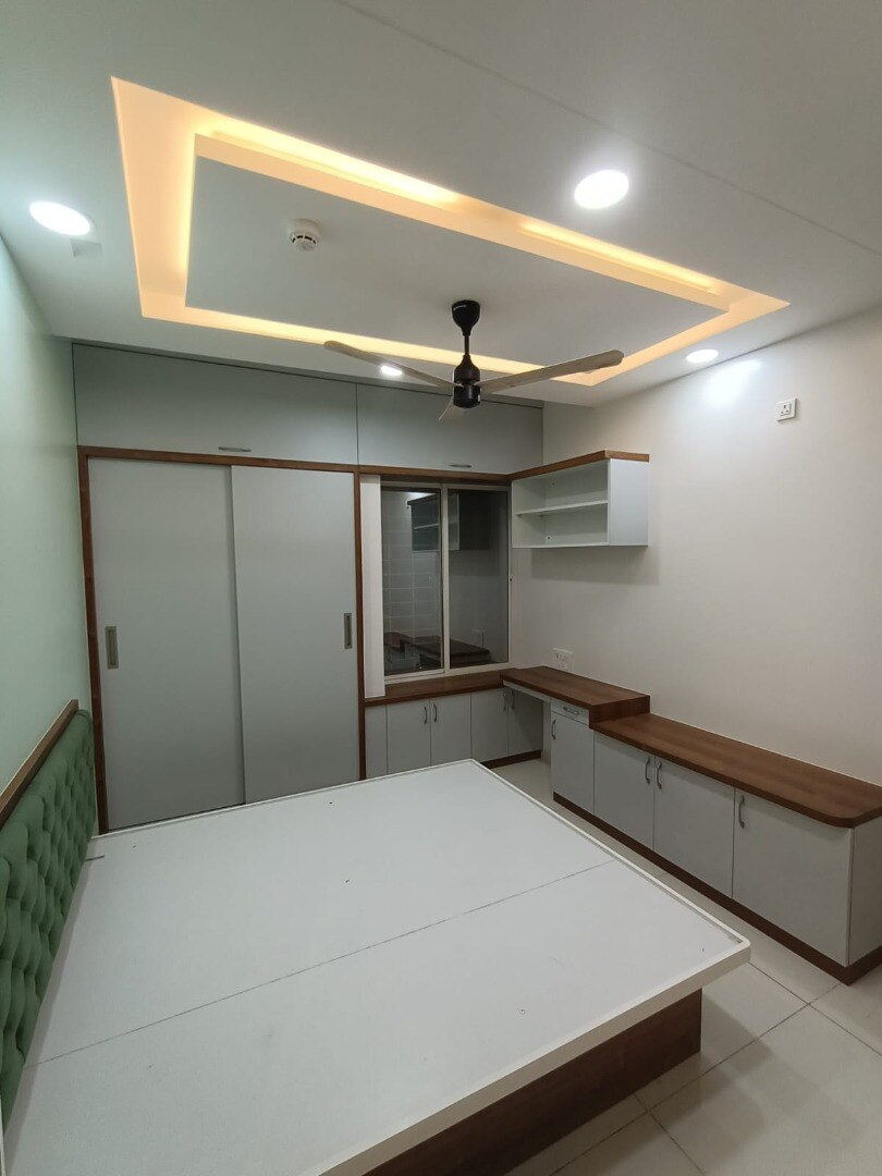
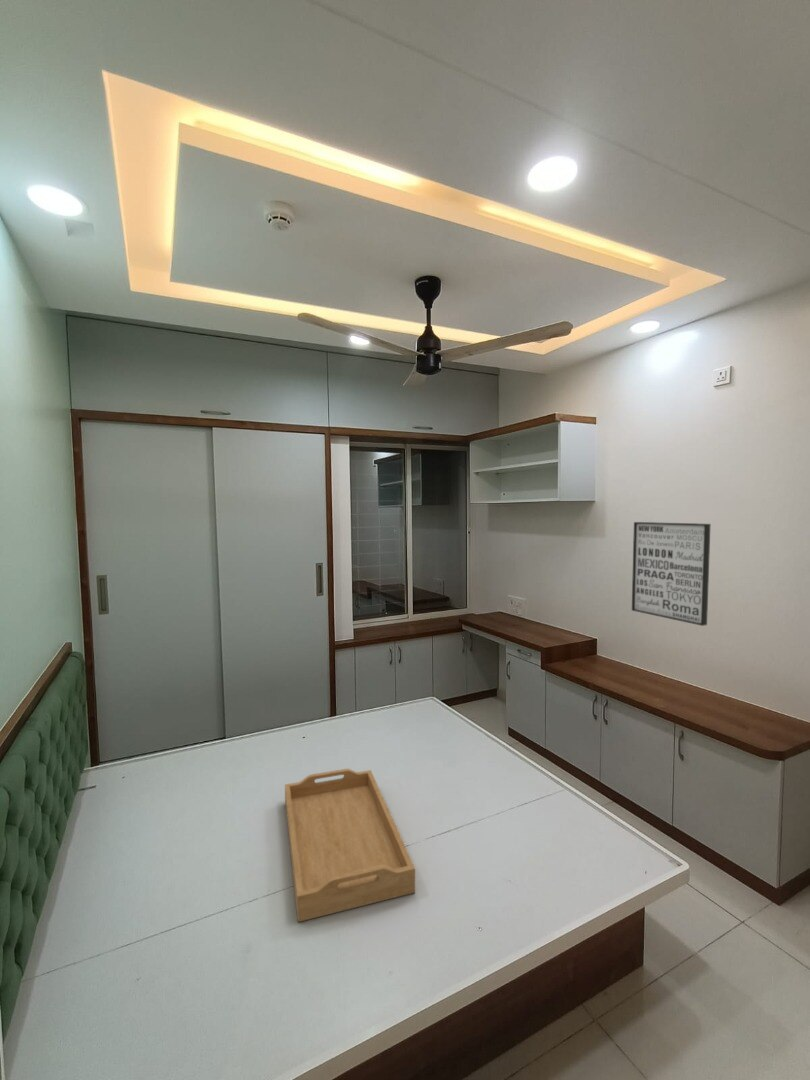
+ serving tray [284,768,416,923]
+ wall art [631,521,712,627]
